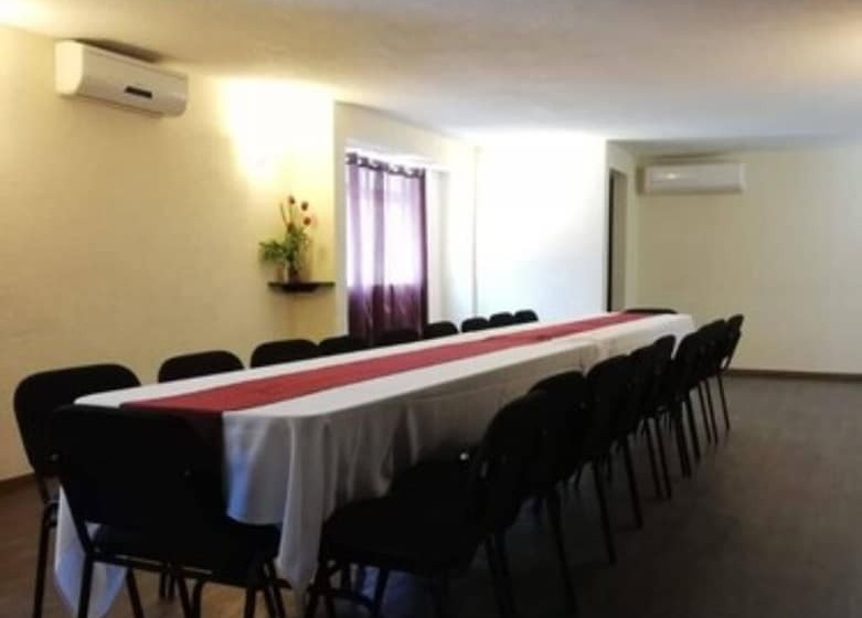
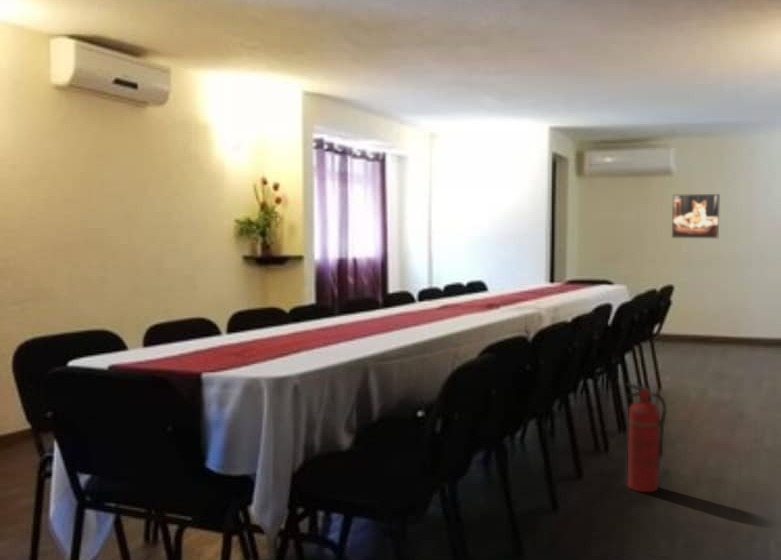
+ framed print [671,193,721,239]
+ fire extinguisher [624,382,667,493]
